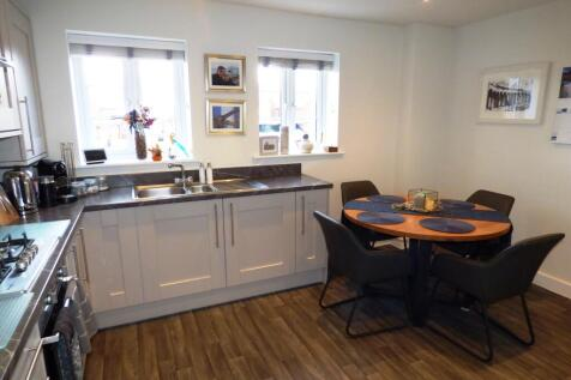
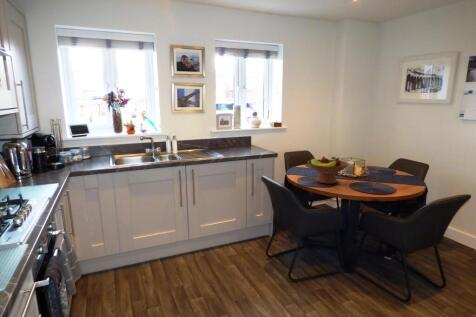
+ fruit bowl [306,156,350,184]
